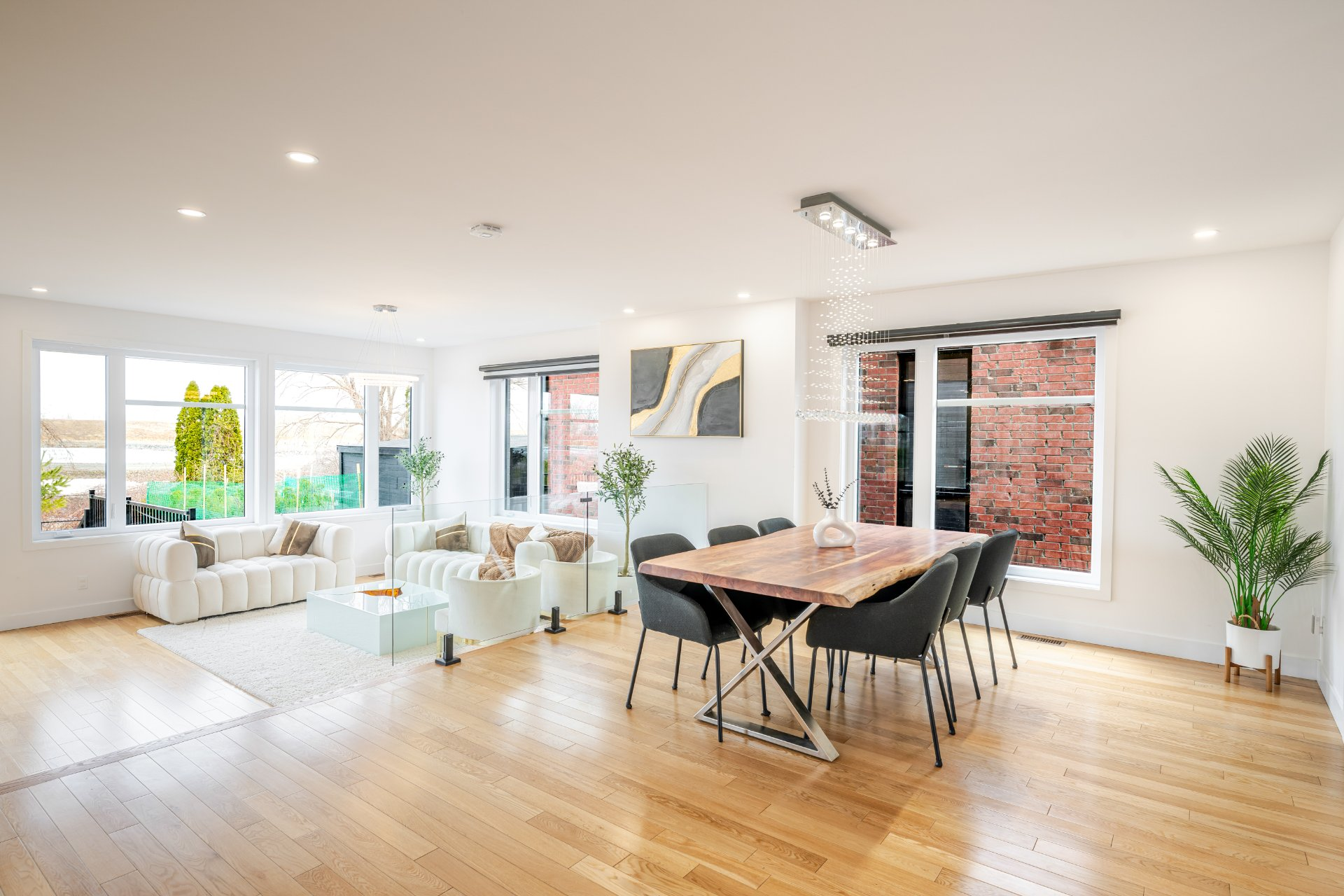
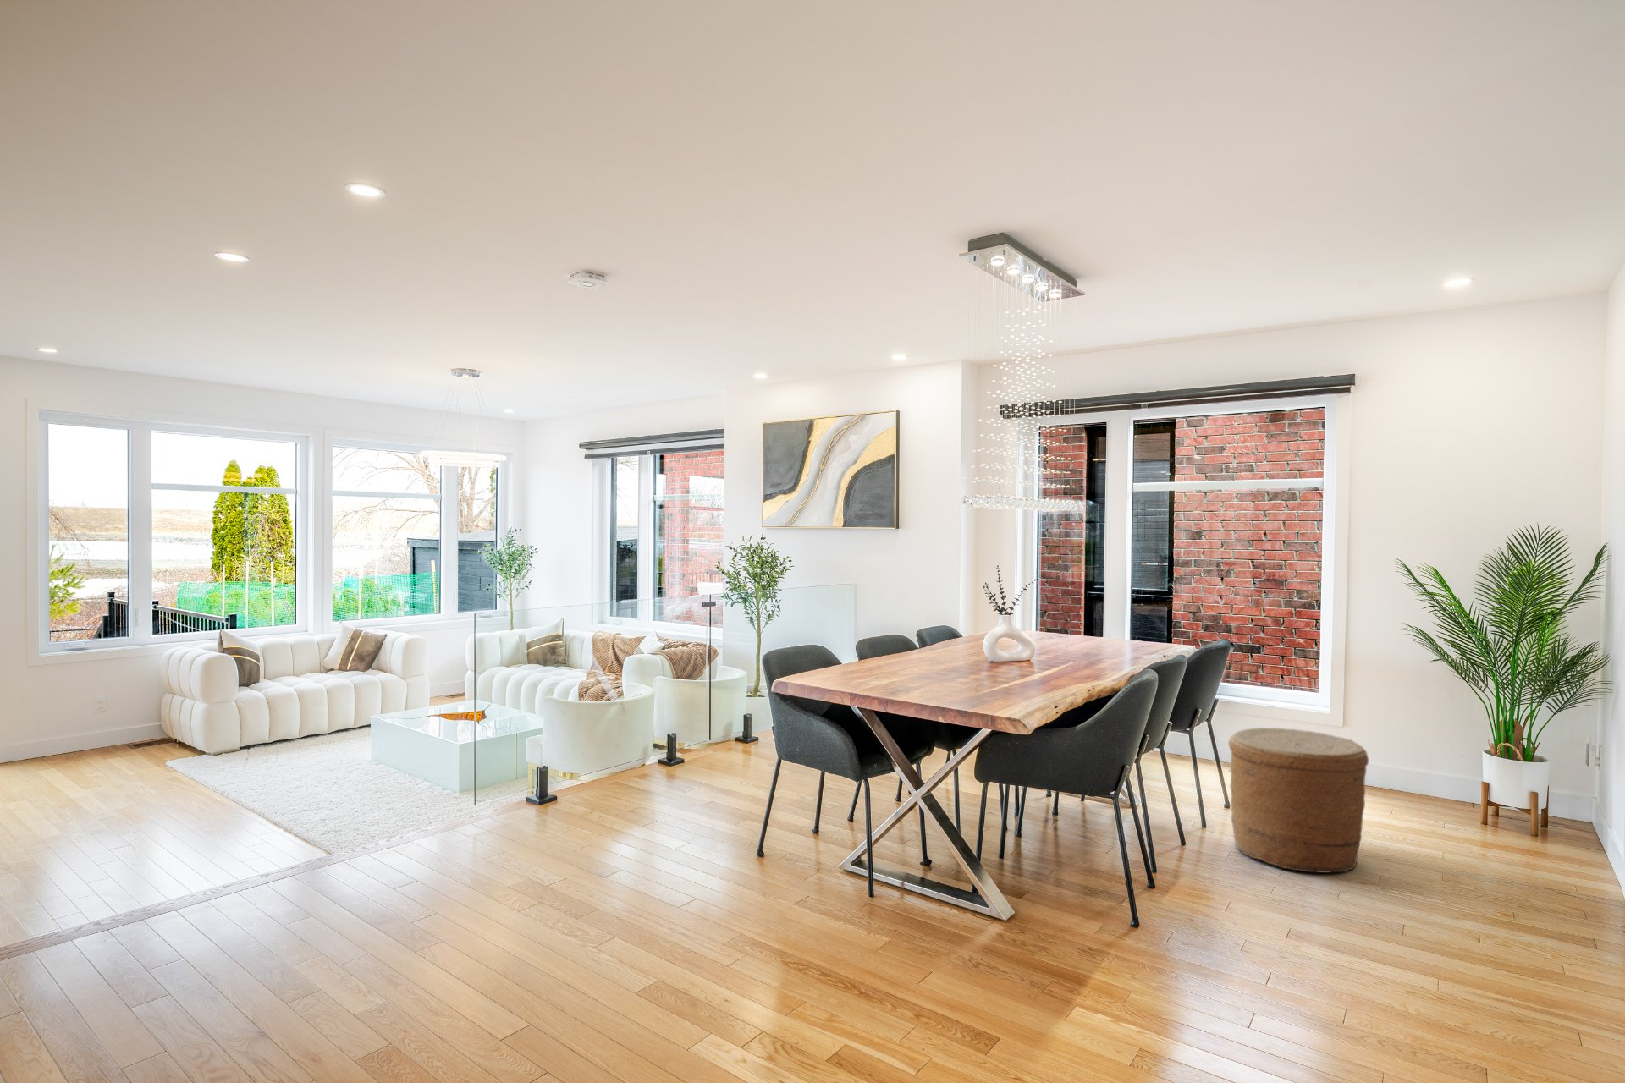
+ basket [1227,726,1370,874]
